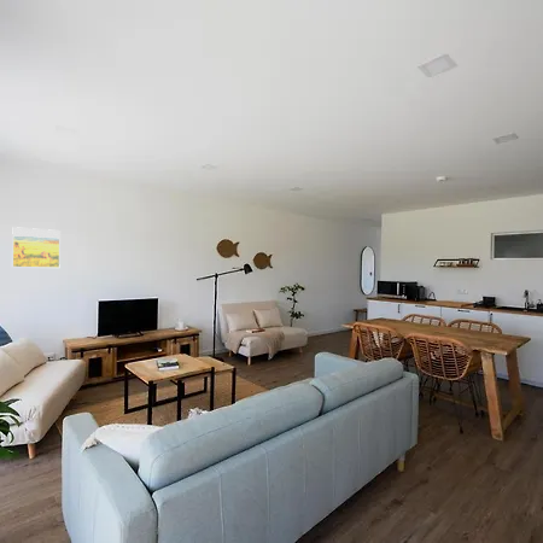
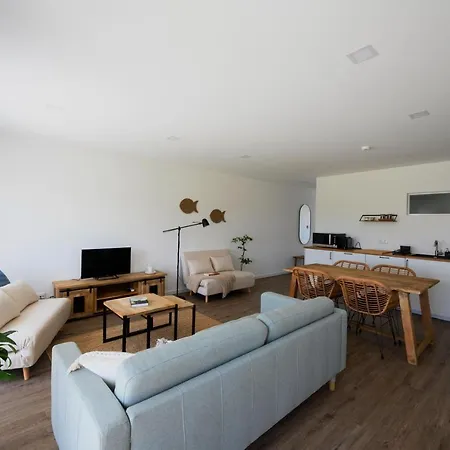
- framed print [11,226,62,269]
